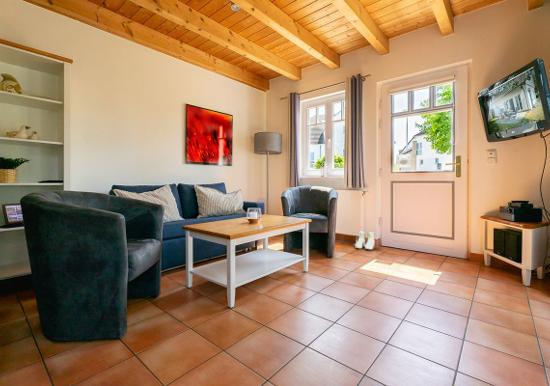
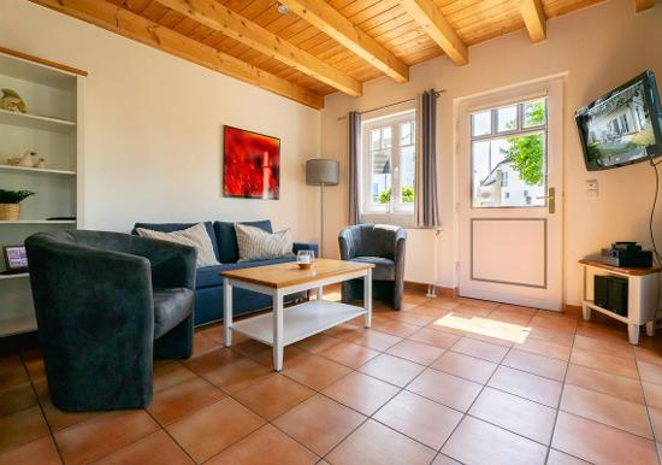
- boots [355,230,375,250]
